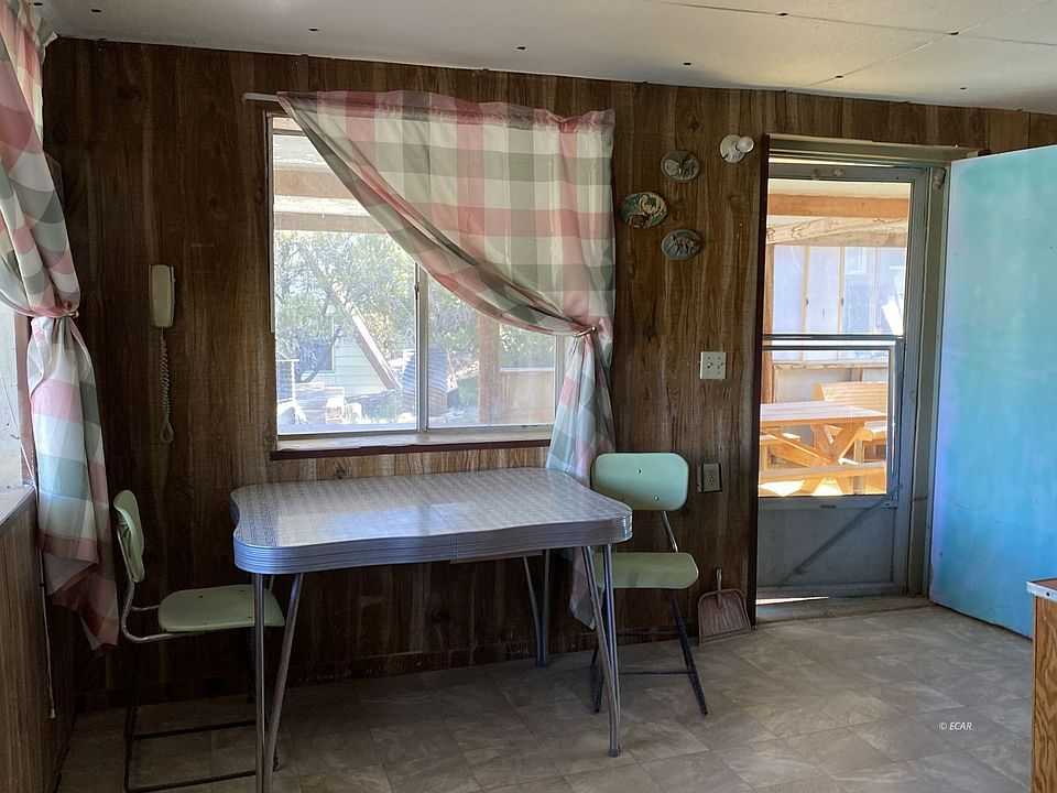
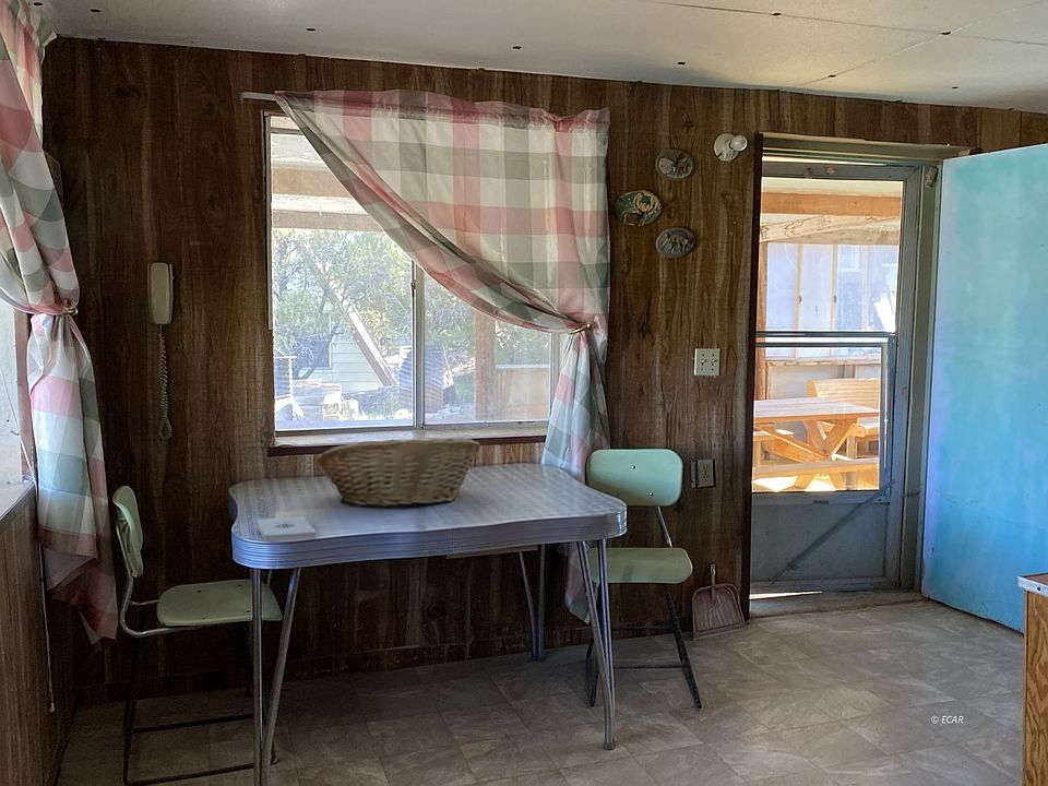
+ notepad [257,515,318,543]
+ fruit basket [315,437,481,508]
